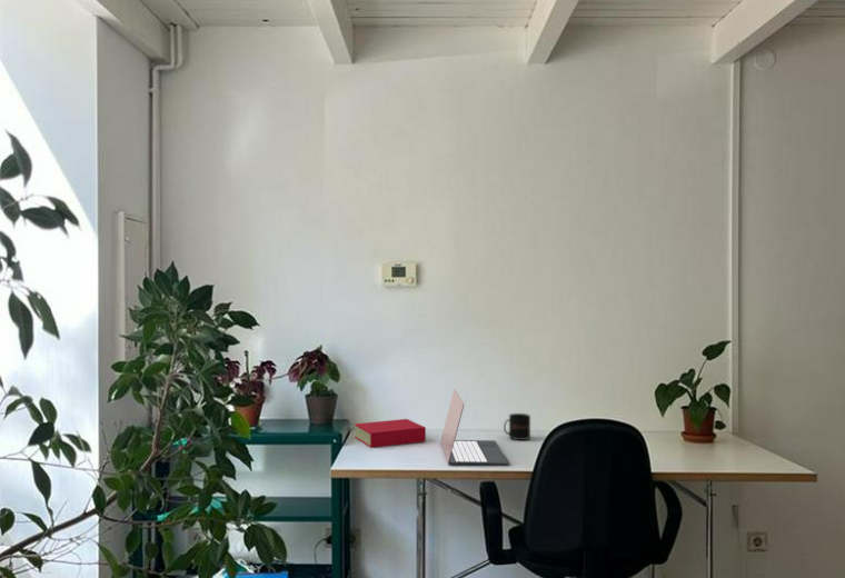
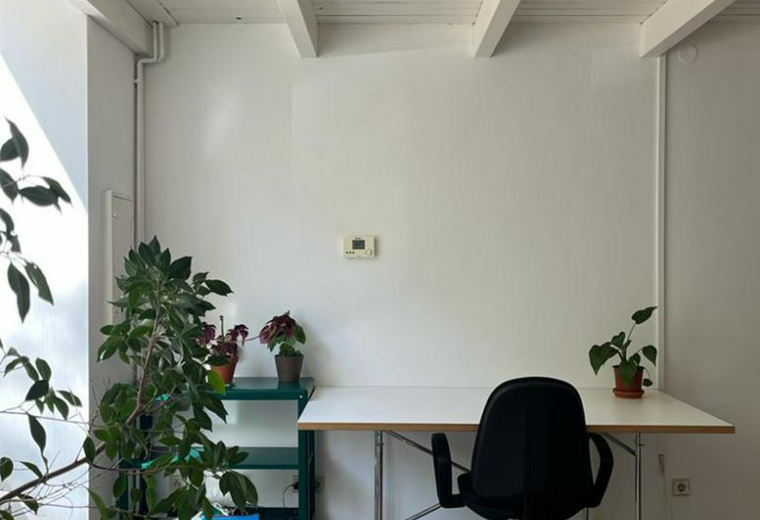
- mug [503,412,531,441]
- book [354,418,427,449]
- laptop [440,388,511,466]
